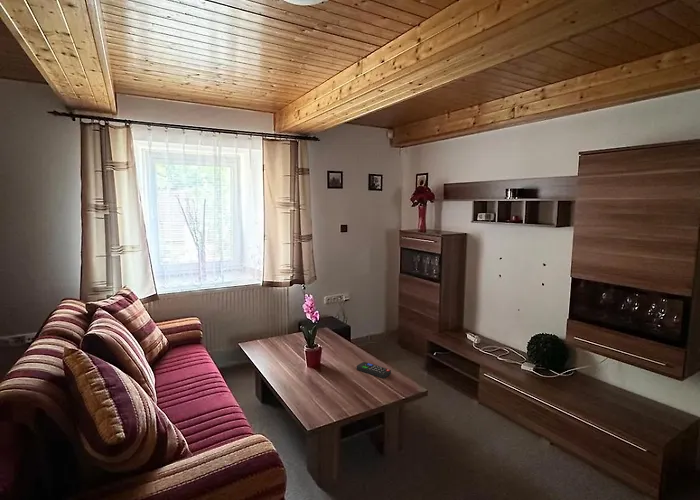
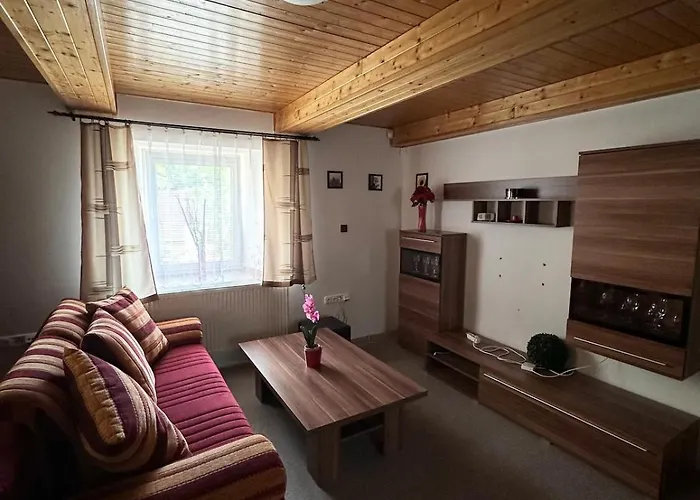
- remote control [356,361,392,379]
